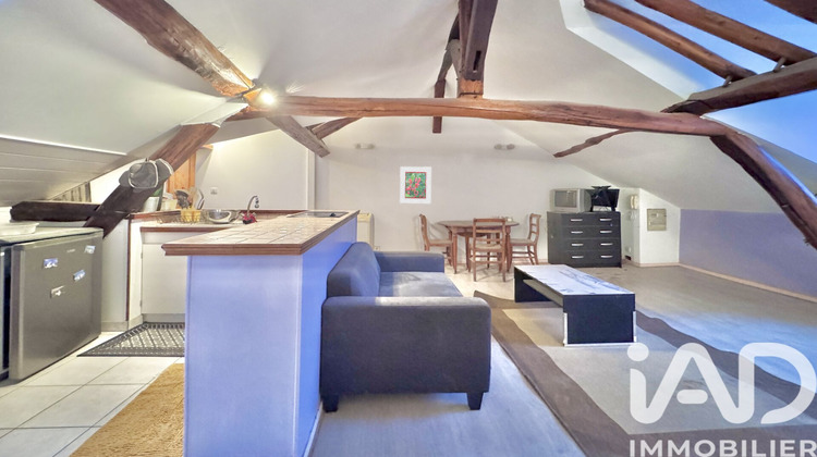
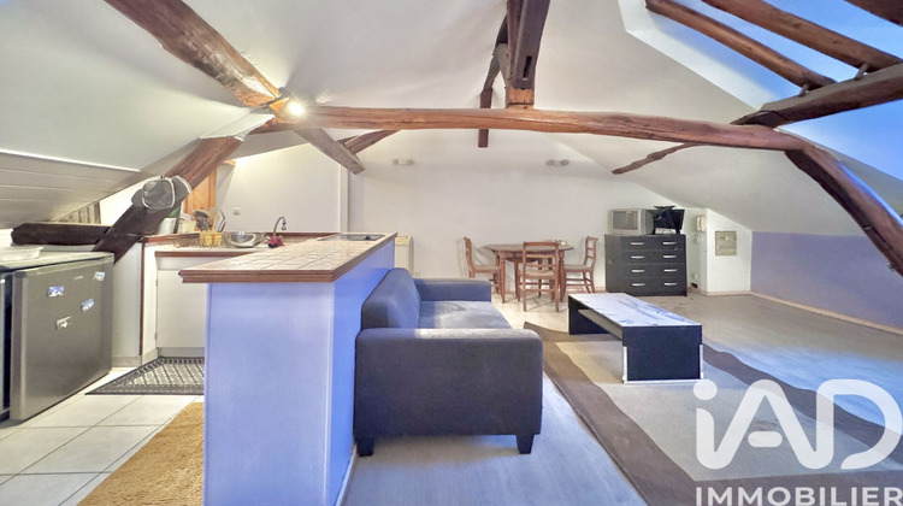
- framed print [399,165,432,205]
